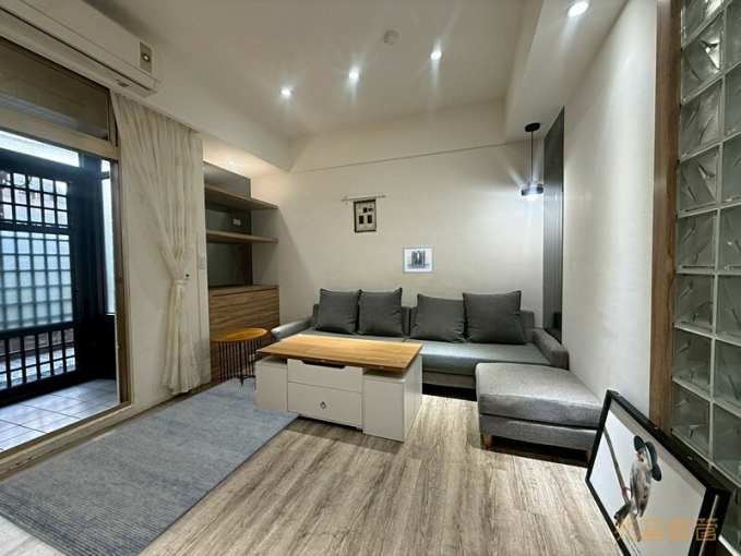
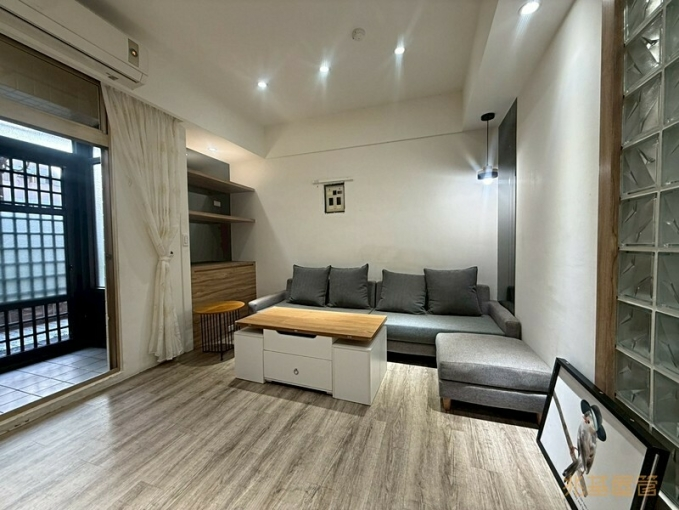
- wall art [402,244,435,275]
- rug [0,377,301,556]
